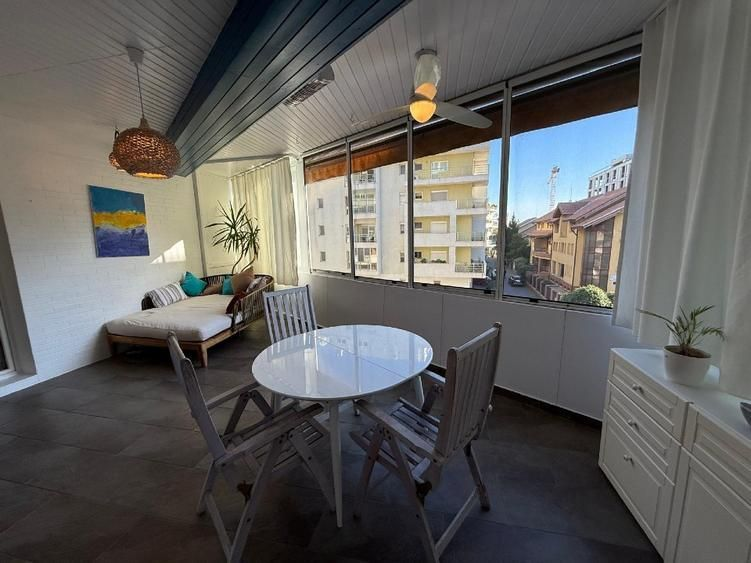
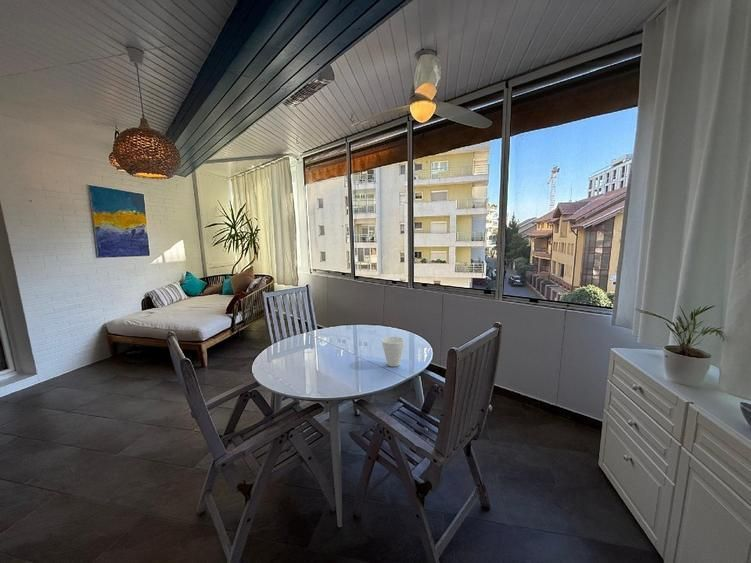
+ cup [381,336,405,368]
